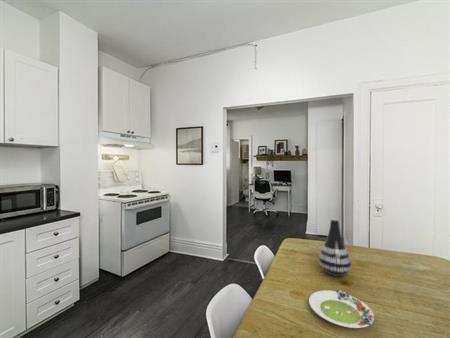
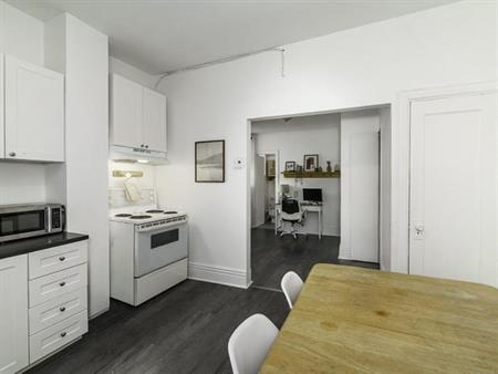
- salad plate [308,289,375,329]
- vase [318,218,352,278]
